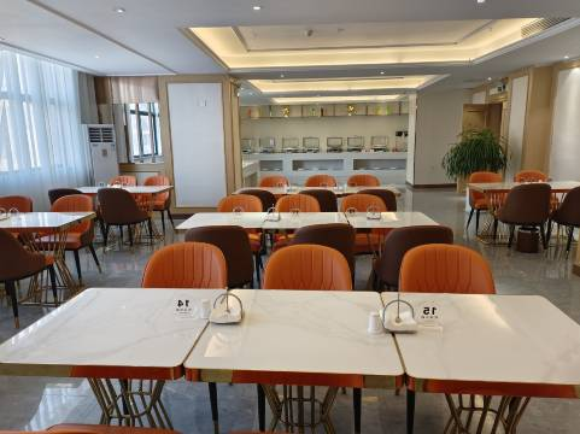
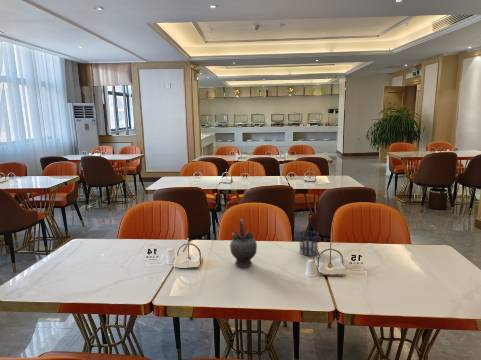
+ cup [298,230,320,257]
+ teapot [229,218,258,268]
